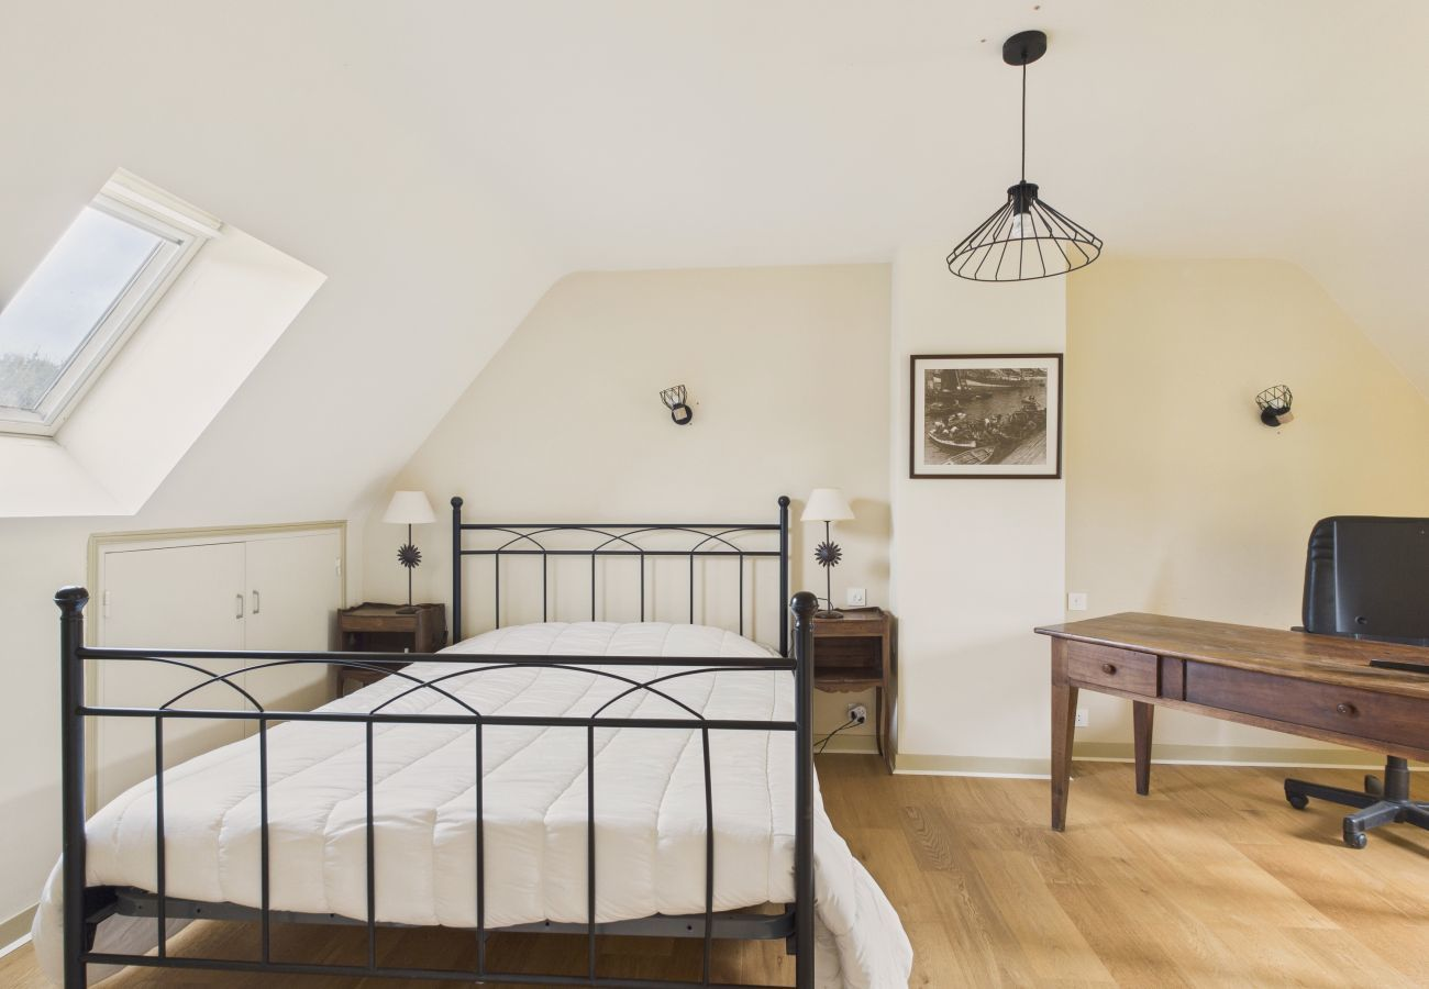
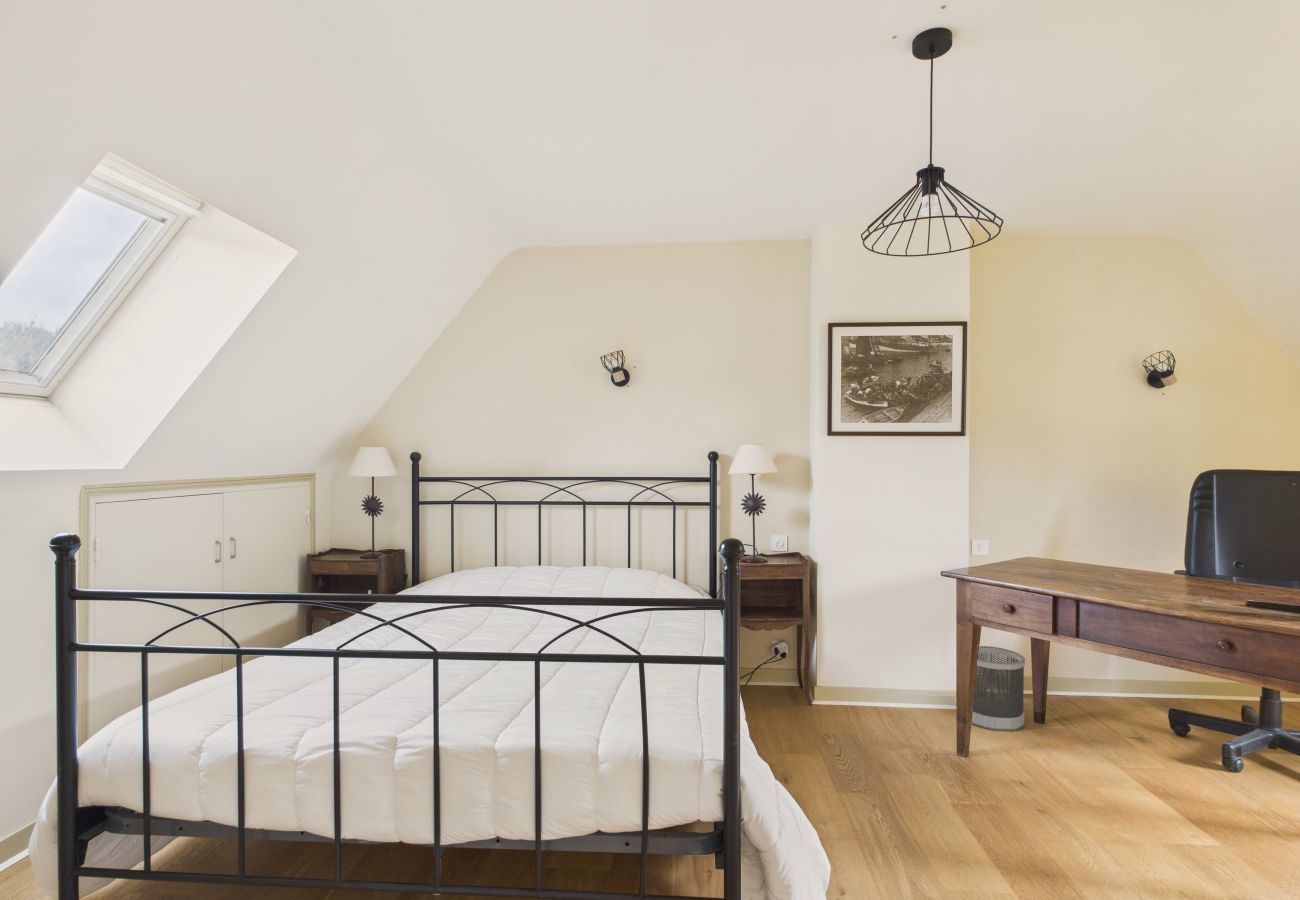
+ wastebasket [971,645,1026,732]
